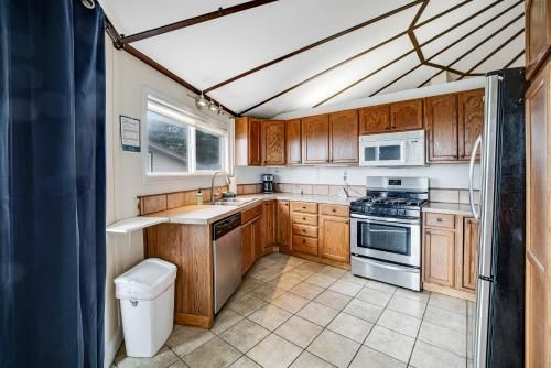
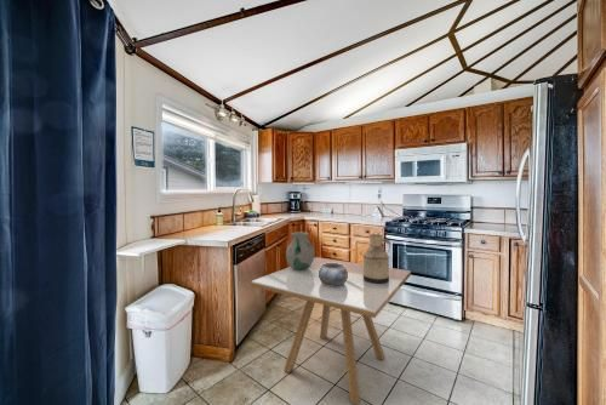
+ dining table [251,256,412,405]
+ milk can [362,230,391,284]
+ vase [285,232,315,269]
+ decorative bowl [319,263,348,286]
